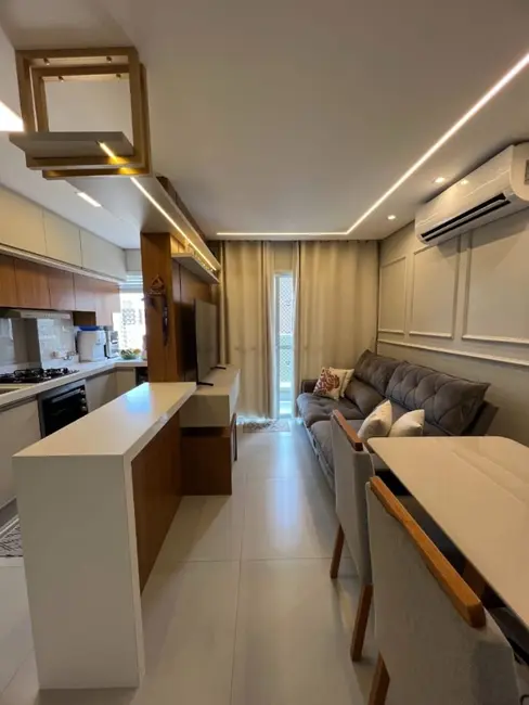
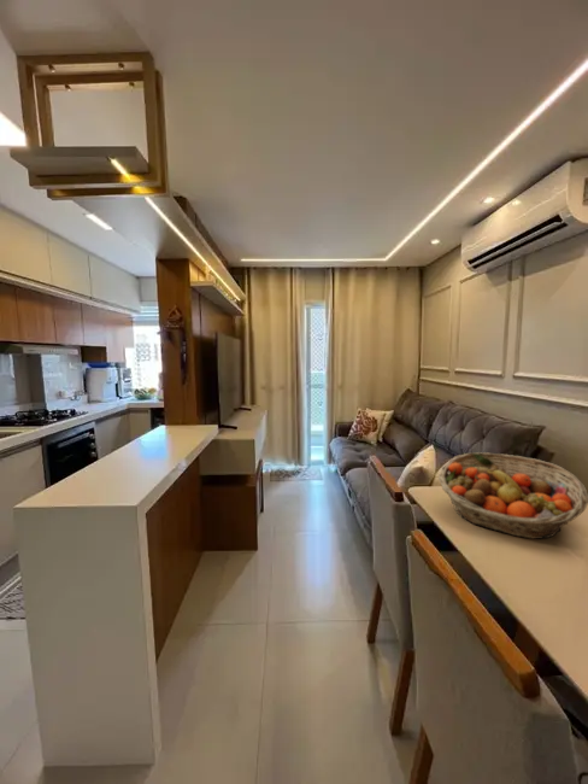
+ fruit basket [437,451,588,540]
